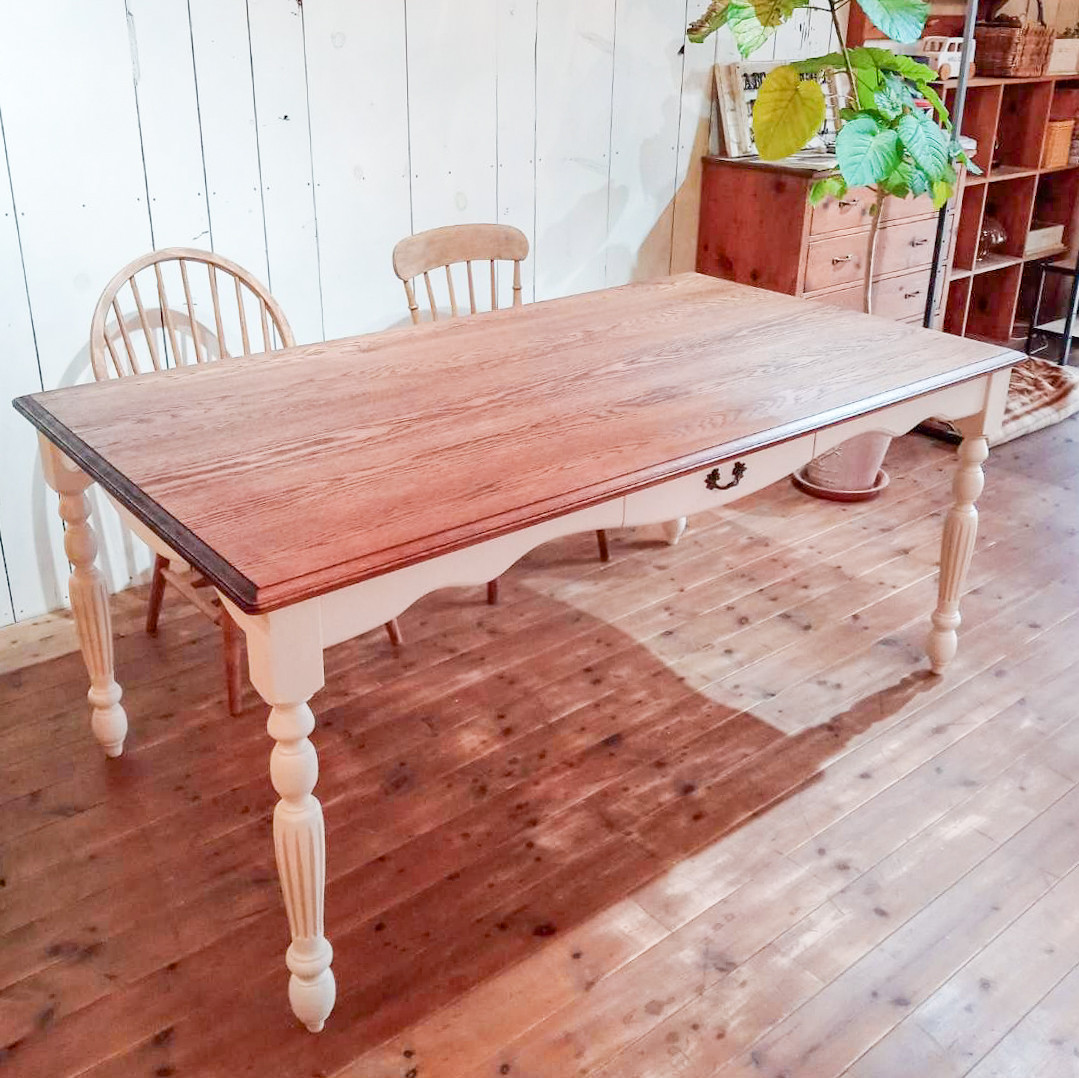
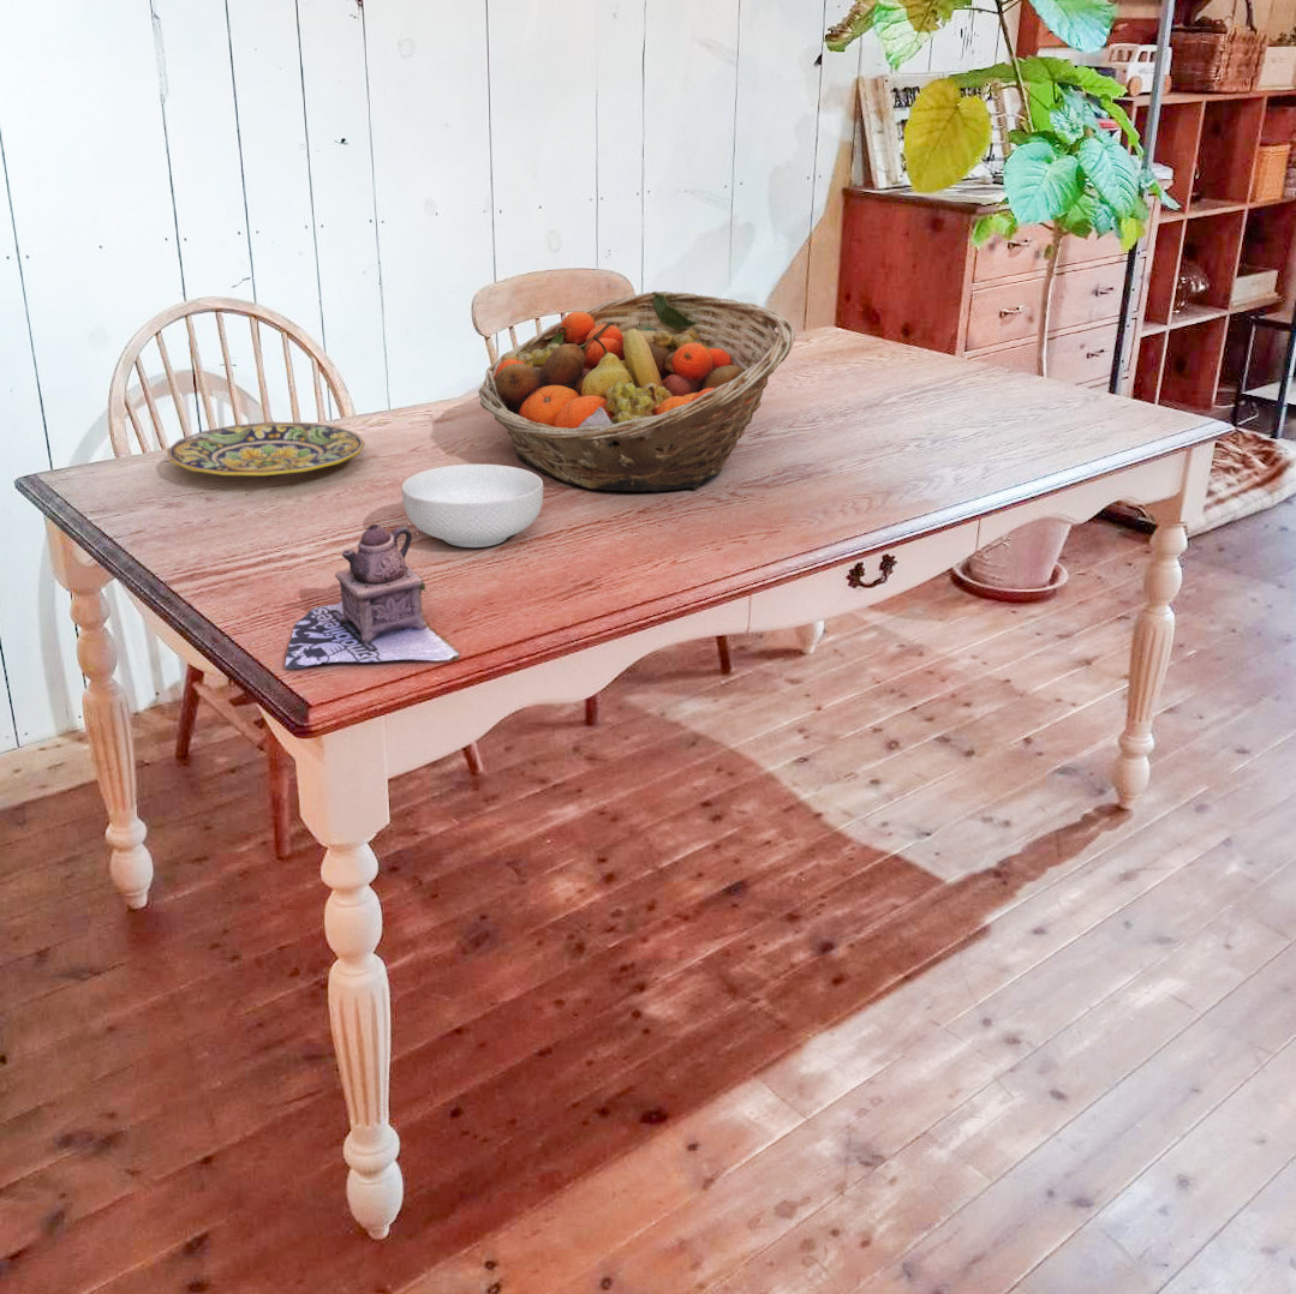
+ plate [166,421,366,477]
+ teapot [283,523,460,670]
+ fruit basket [478,290,796,492]
+ cereal bowl [400,463,544,549]
